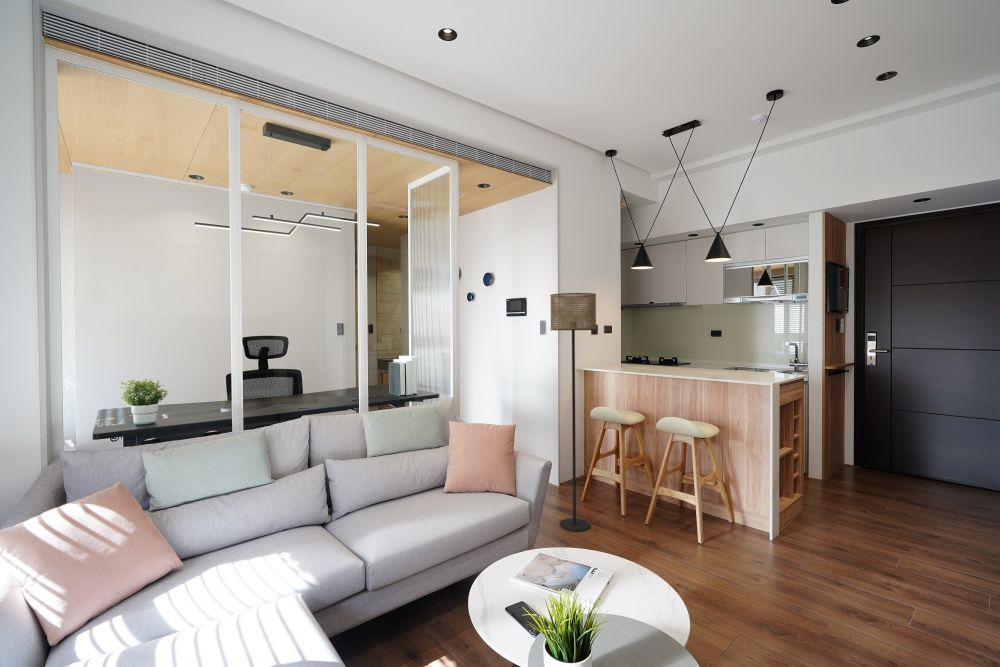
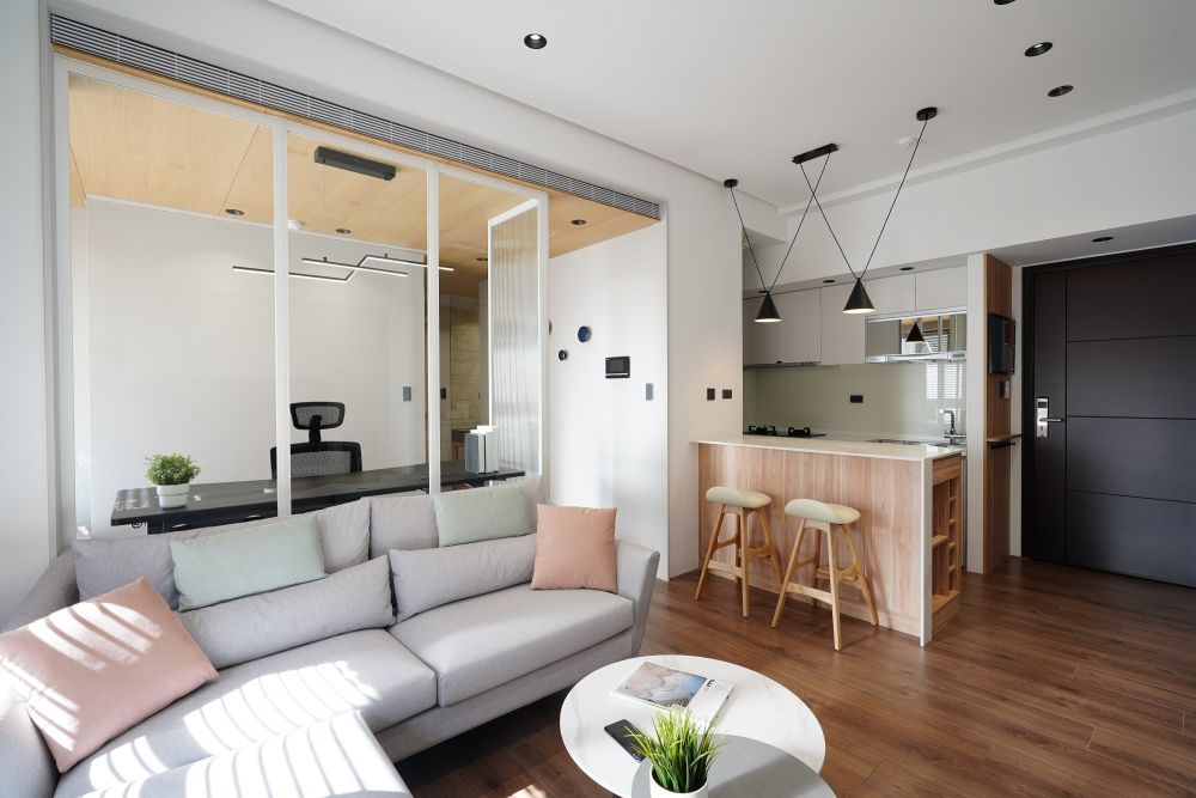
- floor lamp [549,292,597,532]
